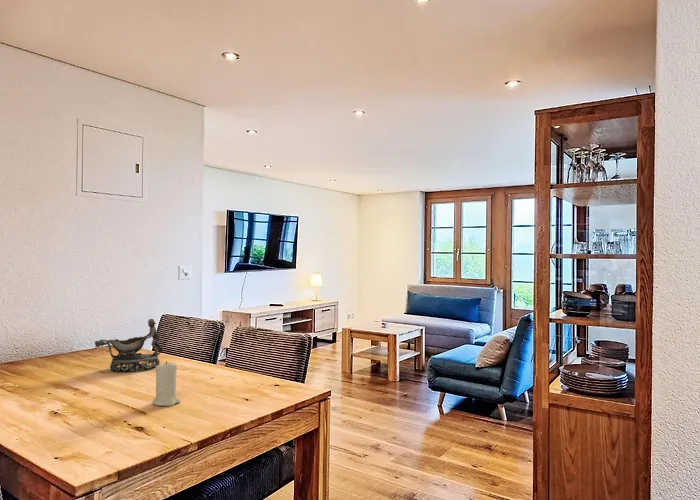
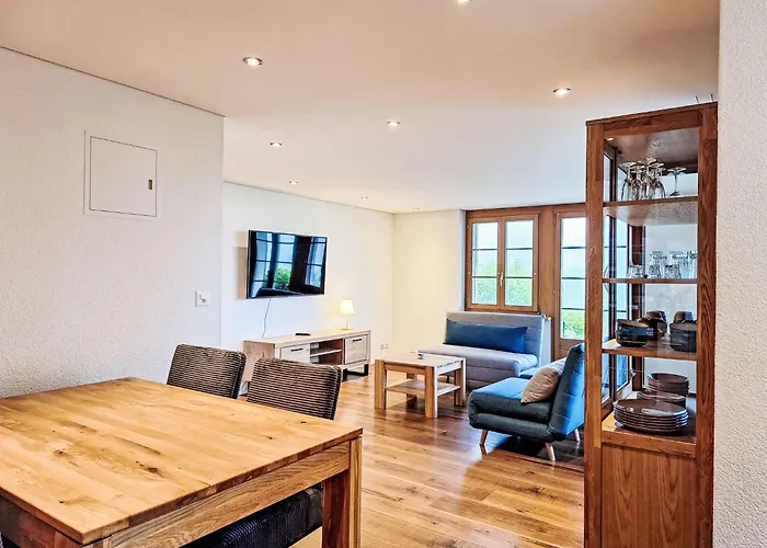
- candle [152,360,182,407]
- decorative bowl [94,318,164,373]
